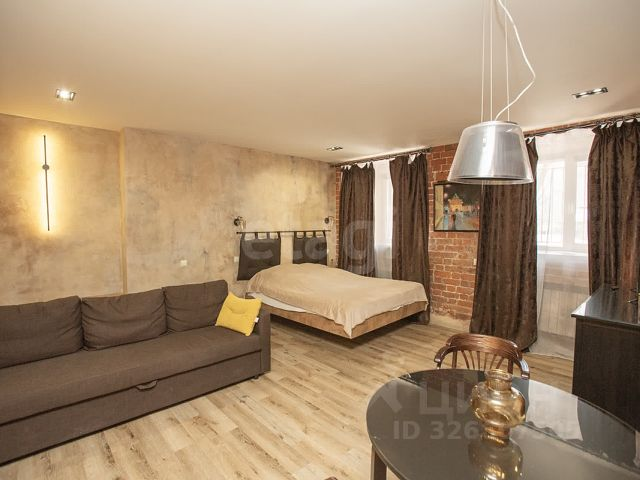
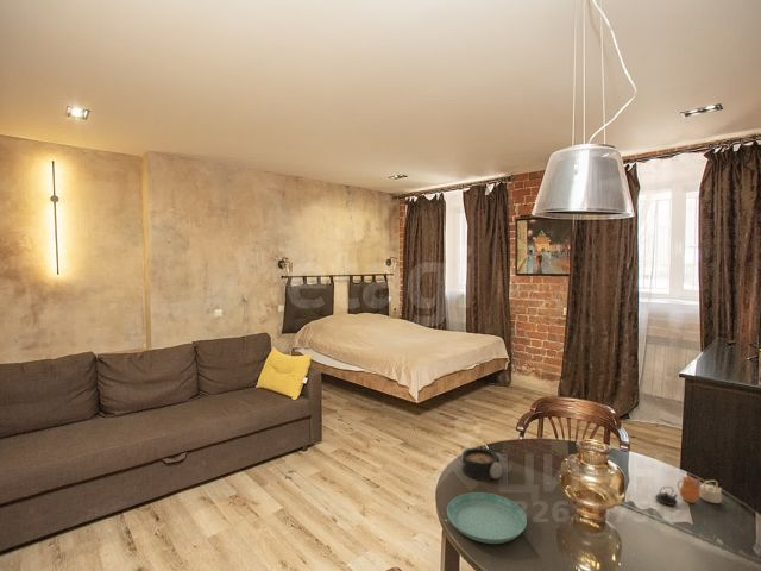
+ alarm clock [457,446,511,482]
+ teapot [654,473,723,507]
+ saucer [446,491,528,545]
